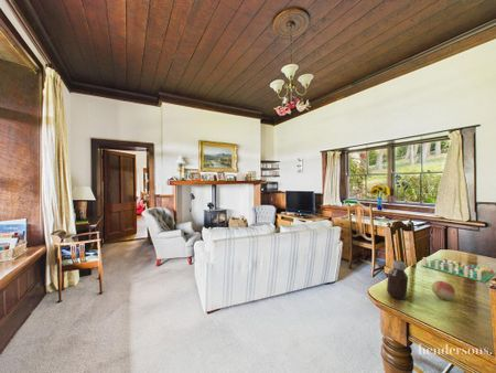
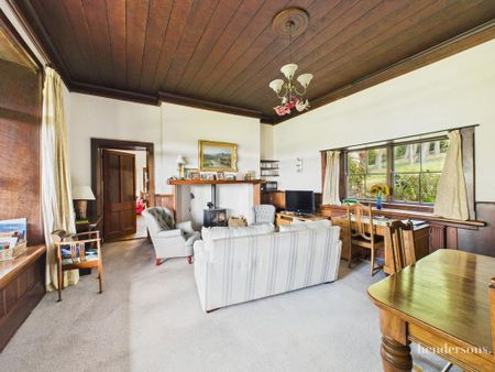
- board game [421,256,496,284]
- fruit [431,280,456,301]
- bottle [386,259,409,300]
